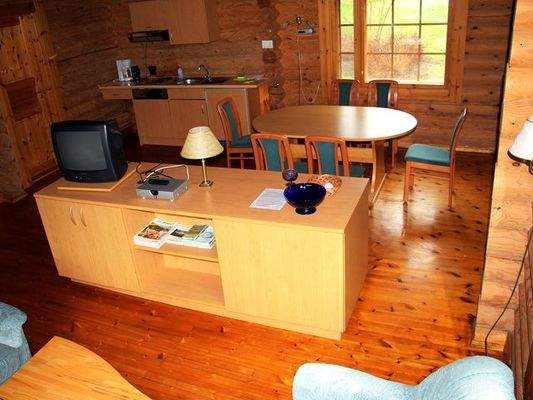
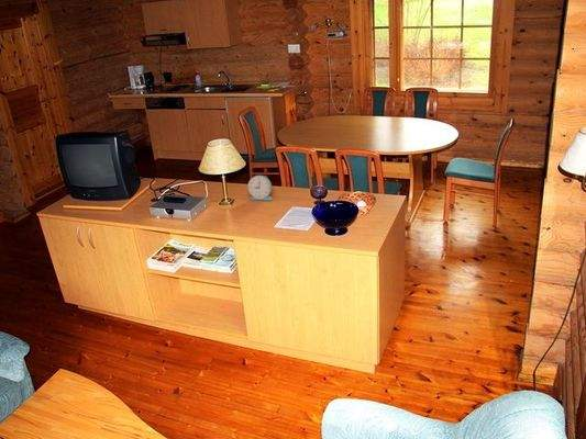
+ alarm clock [247,175,274,201]
